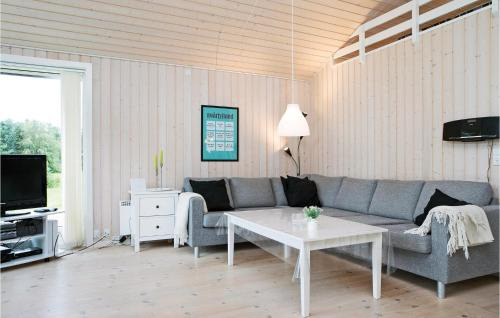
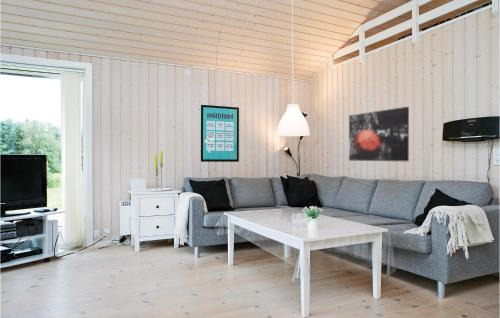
+ wall art [348,106,410,162]
